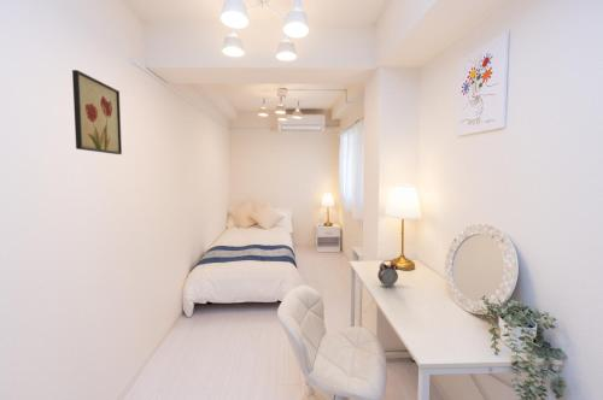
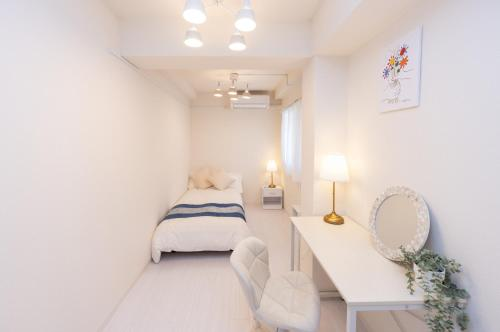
- alarm clock [376,259,399,288]
- wall art [71,69,123,155]
